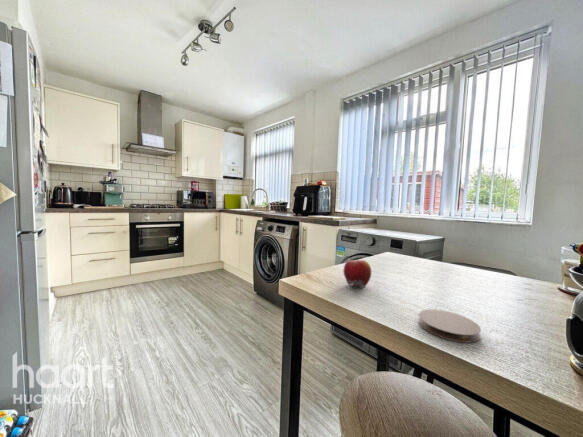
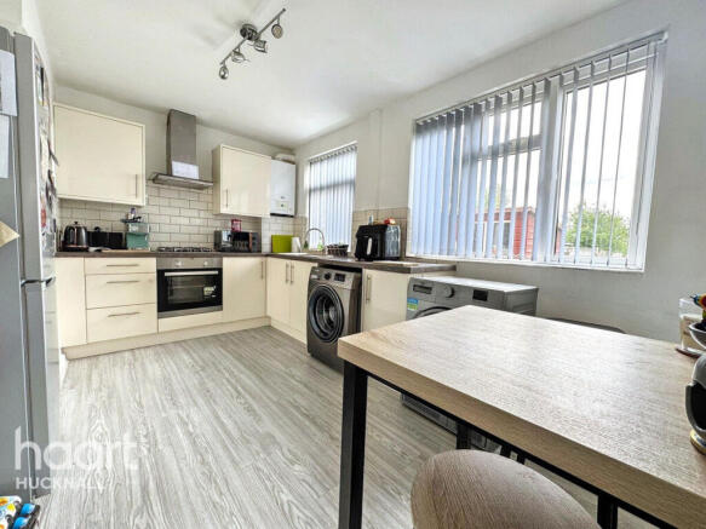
- apple [342,258,372,289]
- coaster [417,308,482,343]
